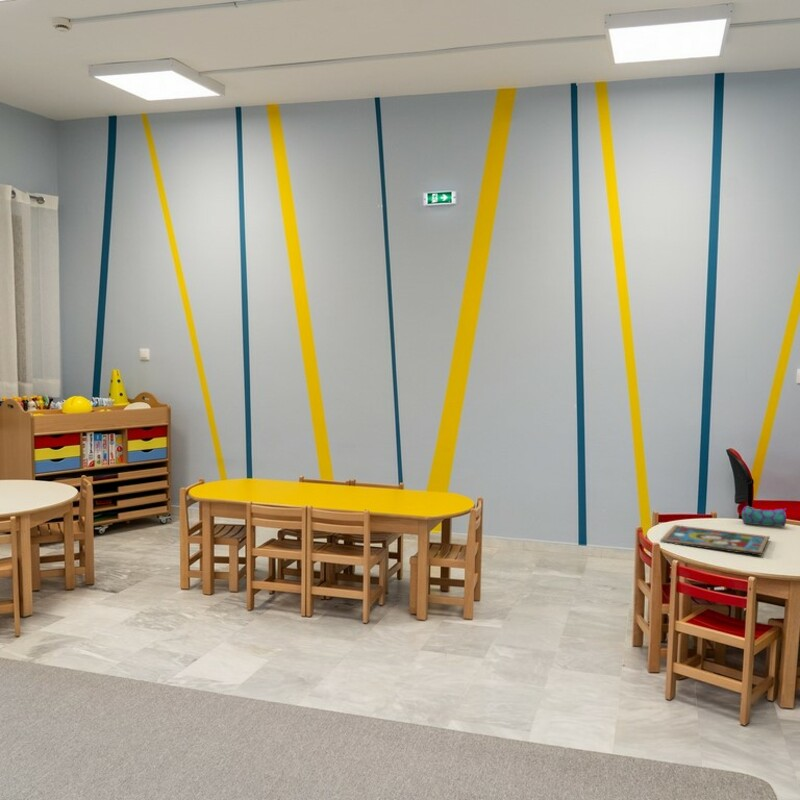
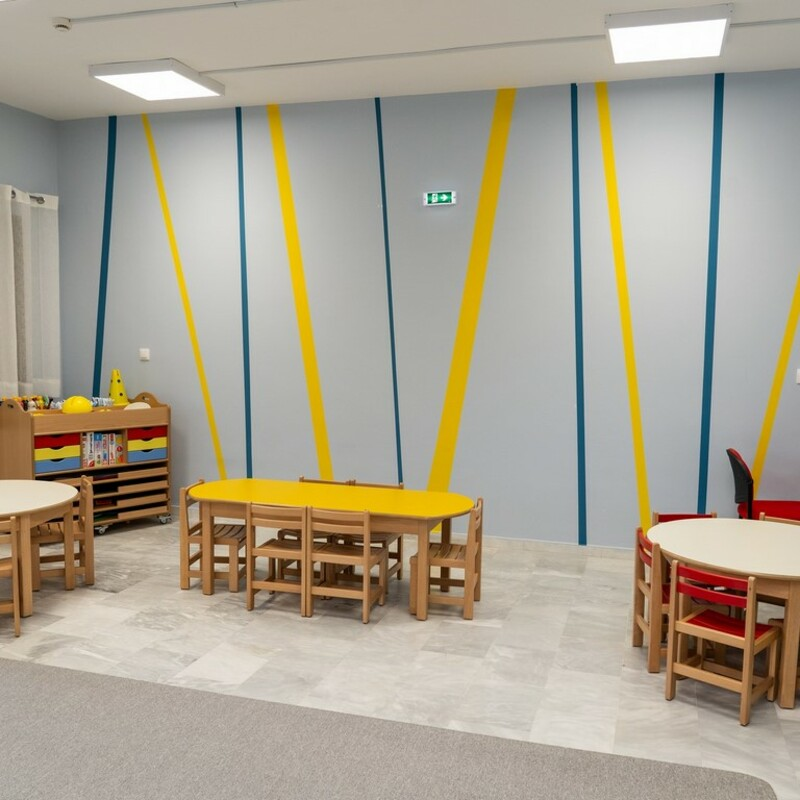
- framed painting [659,524,771,557]
- pencil case [741,505,787,527]
